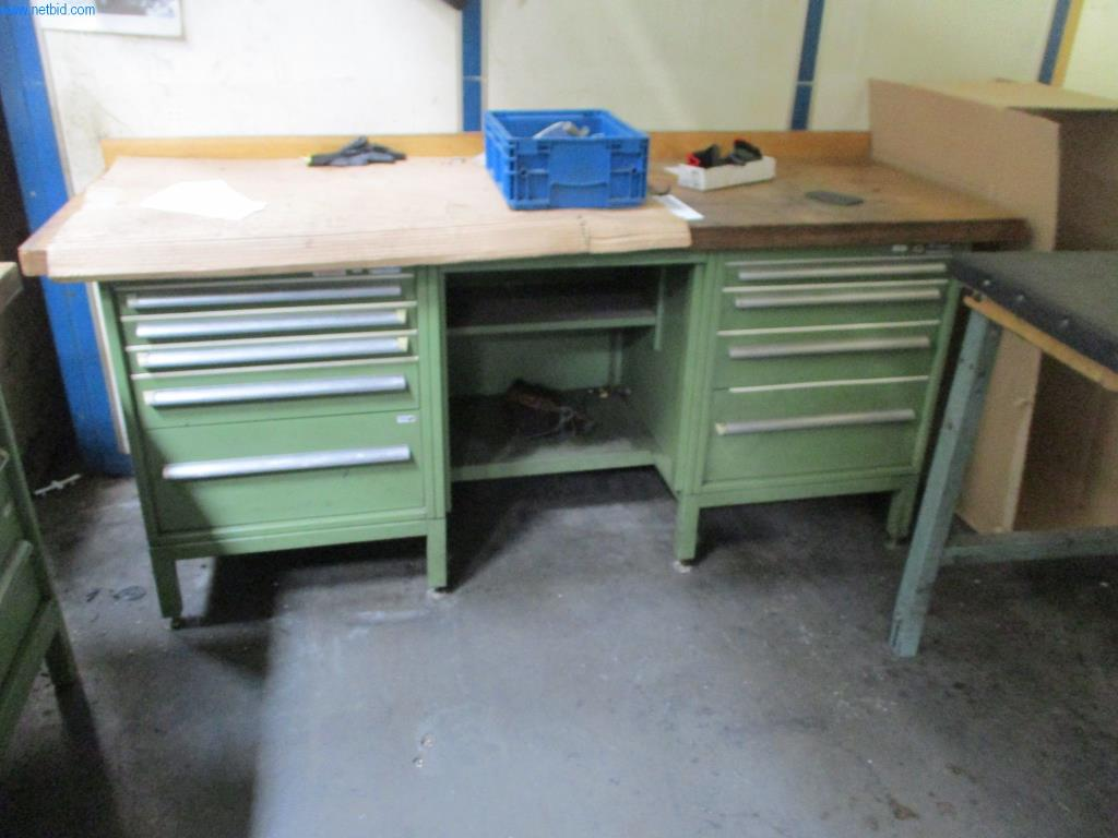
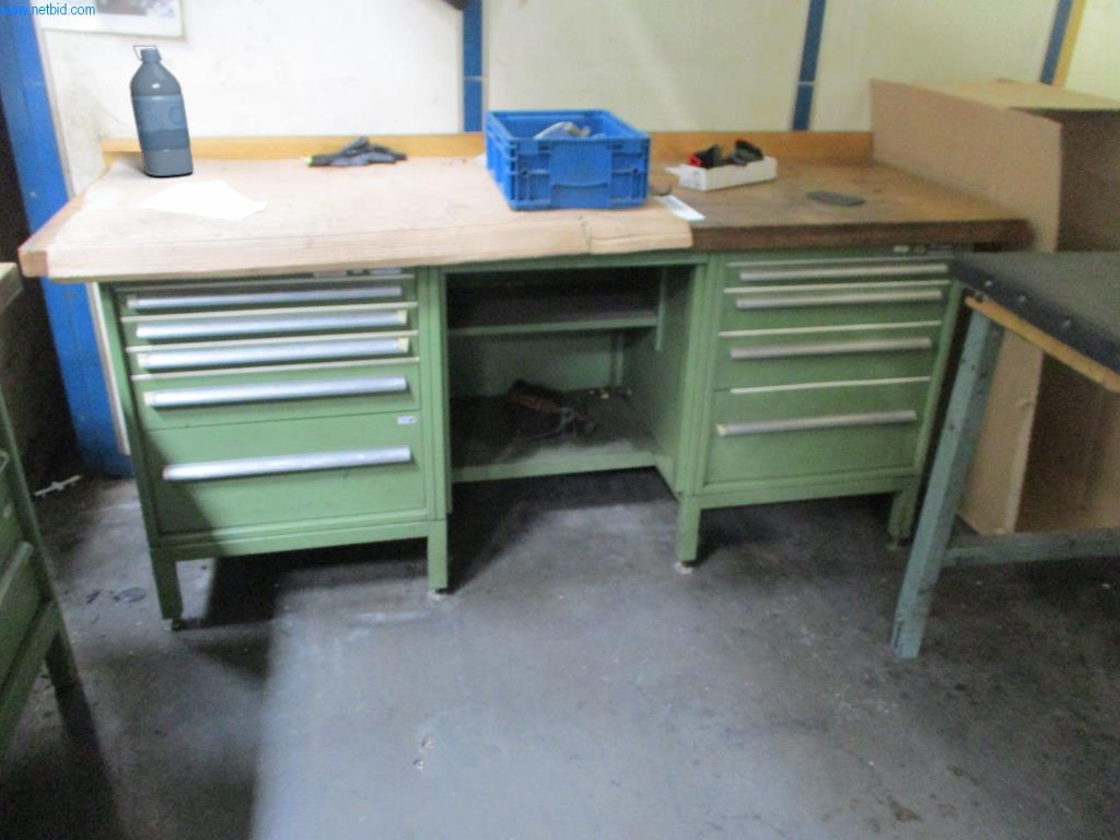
+ water bottle [128,44,195,177]
